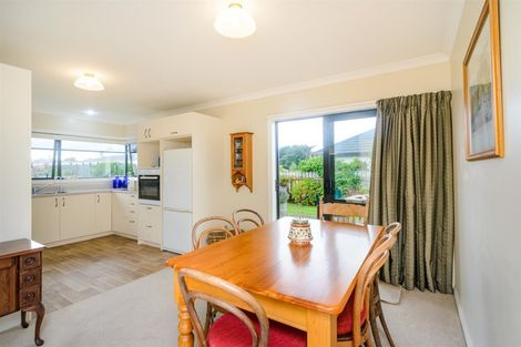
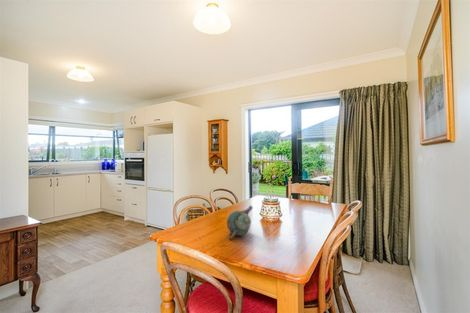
+ teapot [226,205,253,240]
